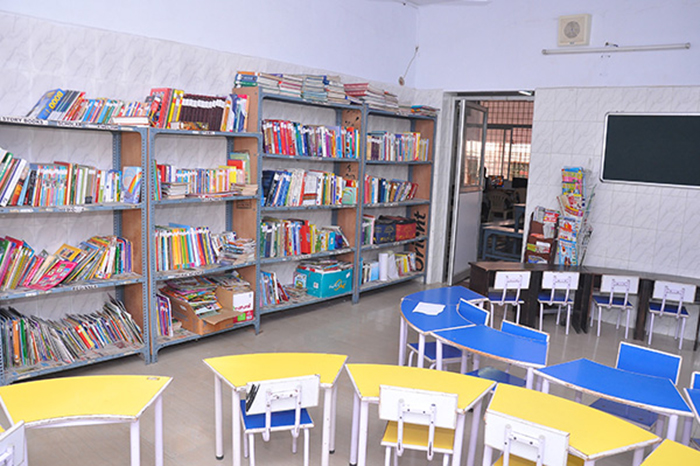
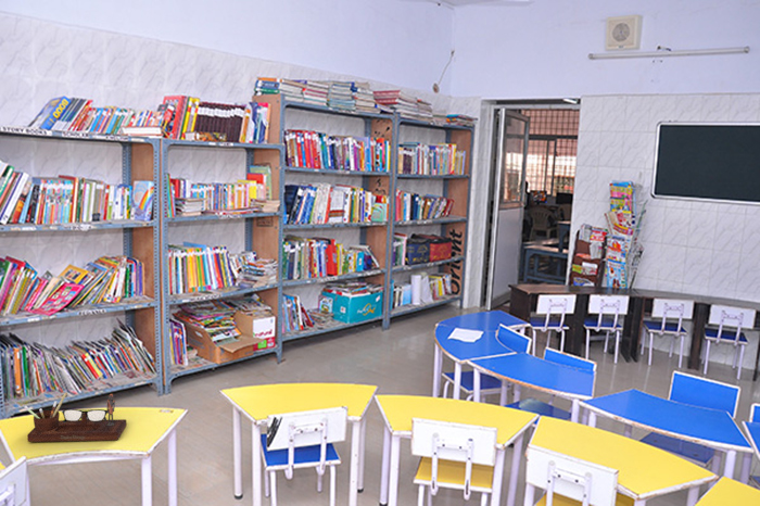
+ desk organizer [23,392,127,443]
